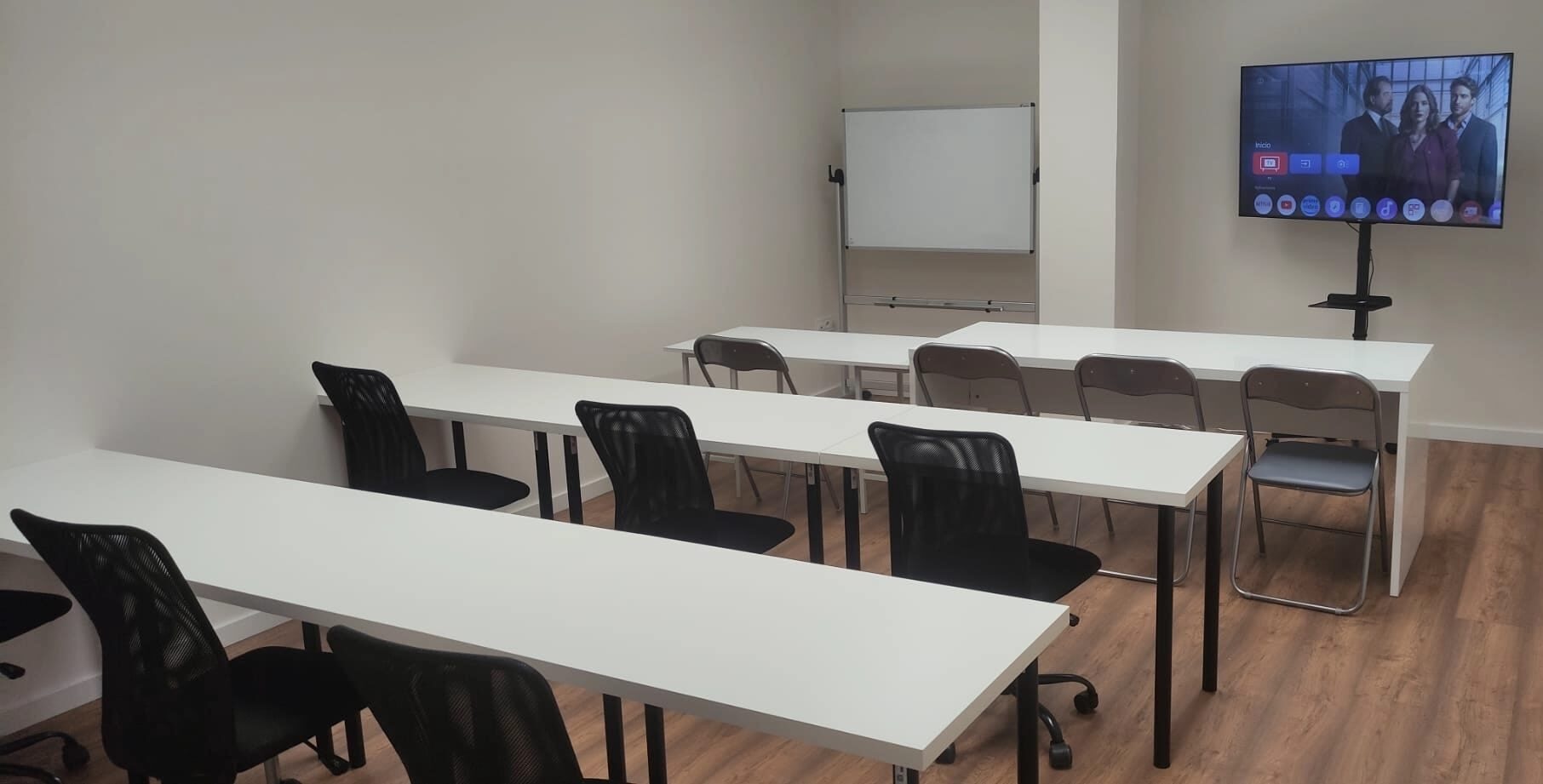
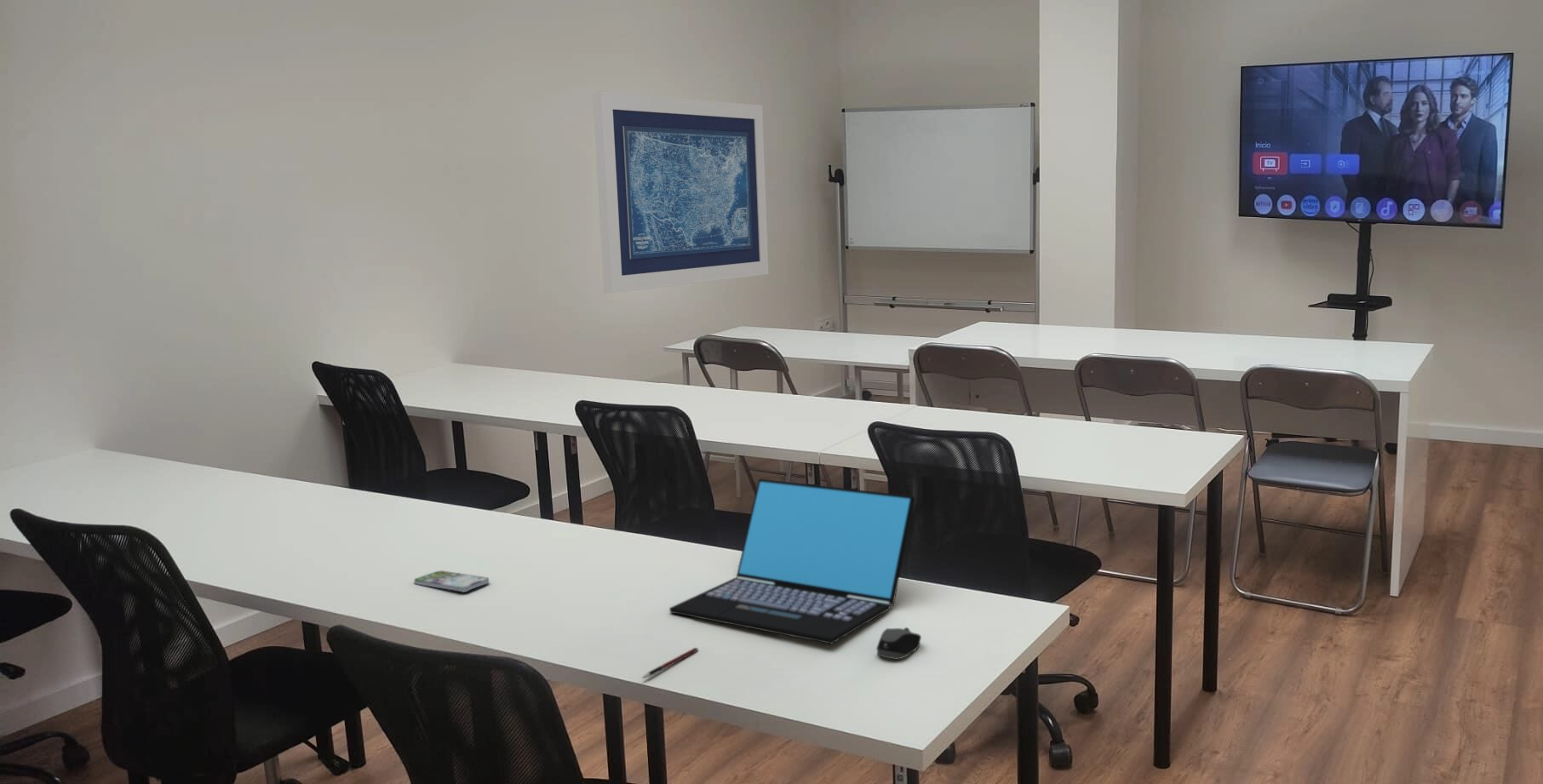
+ smartphone [413,570,490,593]
+ pen [641,647,699,679]
+ wall art [592,91,770,294]
+ laptop [668,478,916,645]
+ computer mouse [875,627,922,661]
